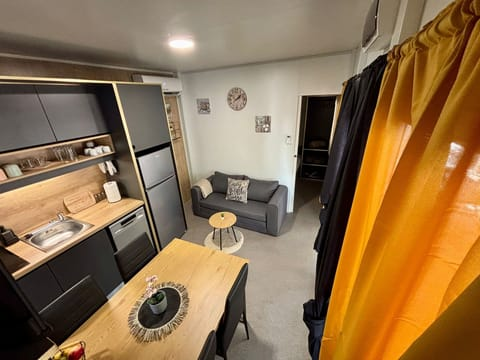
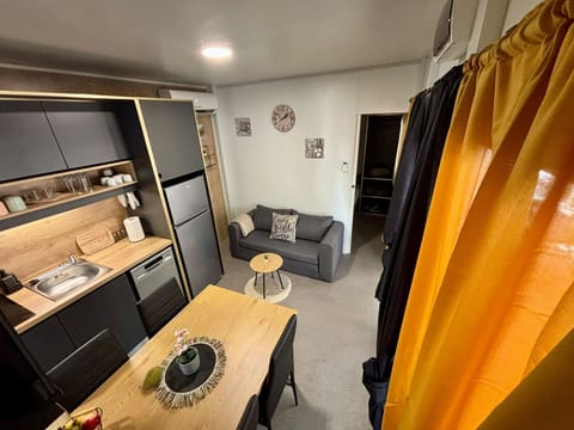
+ fruit [139,364,164,389]
